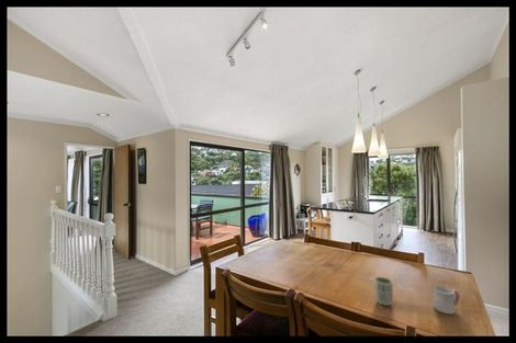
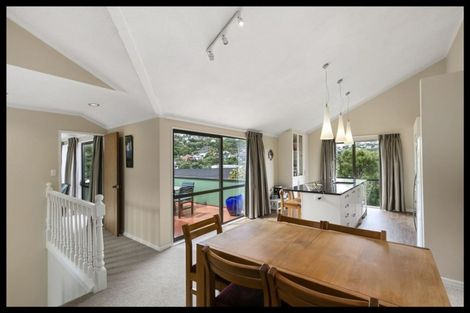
- cup [373,276,394,307]
- cup [433,285,460,316]
